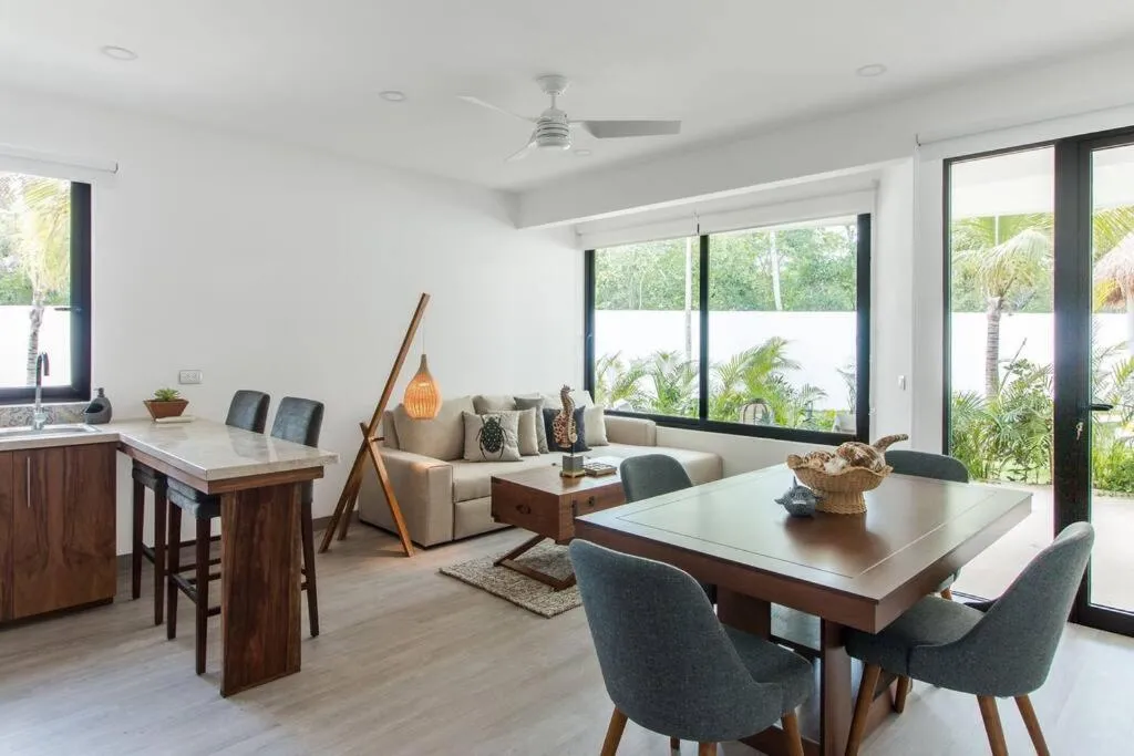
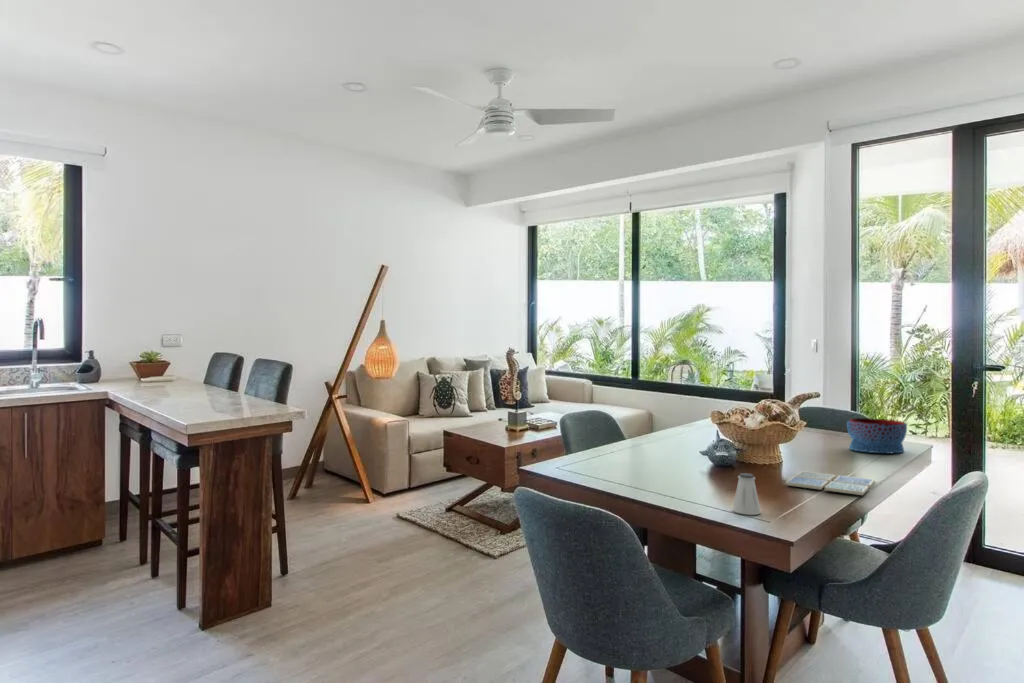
+ bowl [846,417,908,454]
+ drink coaster [785,470,876,496]
+ saltshaker [732,472,762,516]
